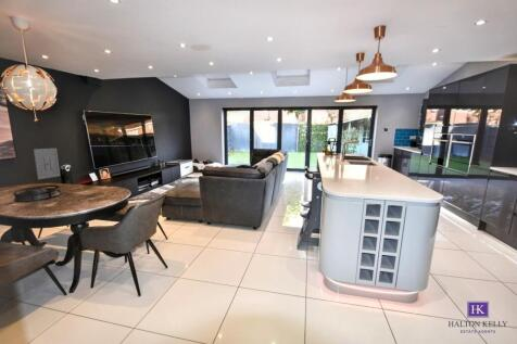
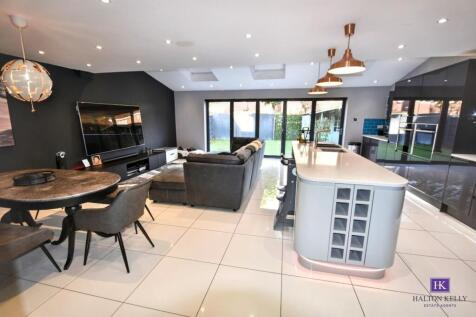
- wall art [33,148,61,180]
